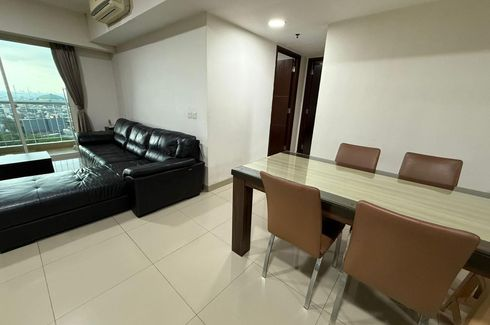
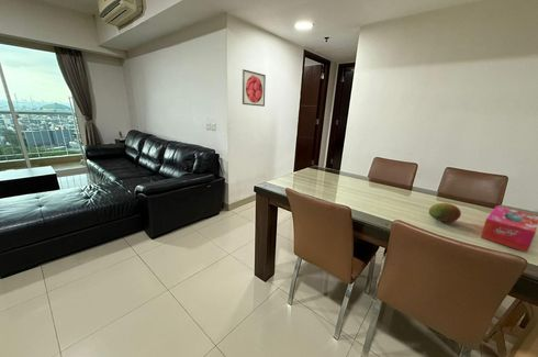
+ tissue box [479,204,538,254]
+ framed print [242,68,267,108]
+ fruit [427,202,462,223]
